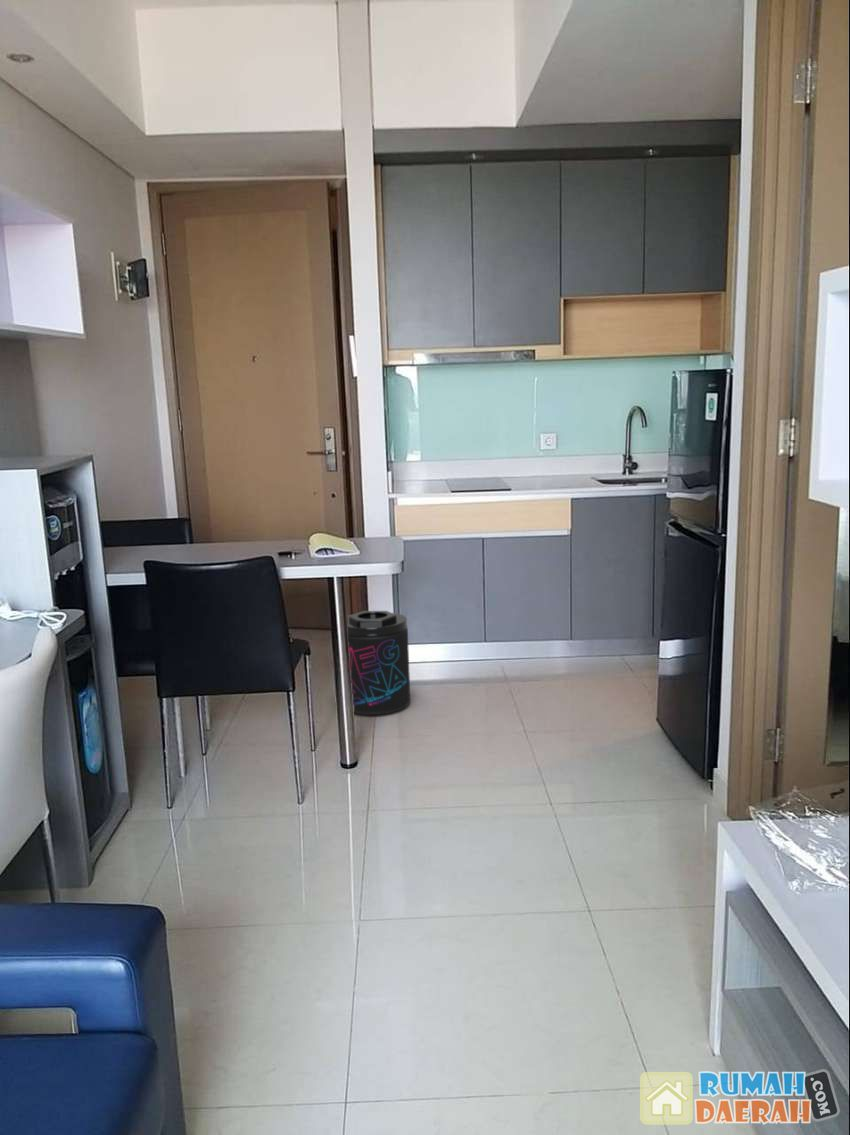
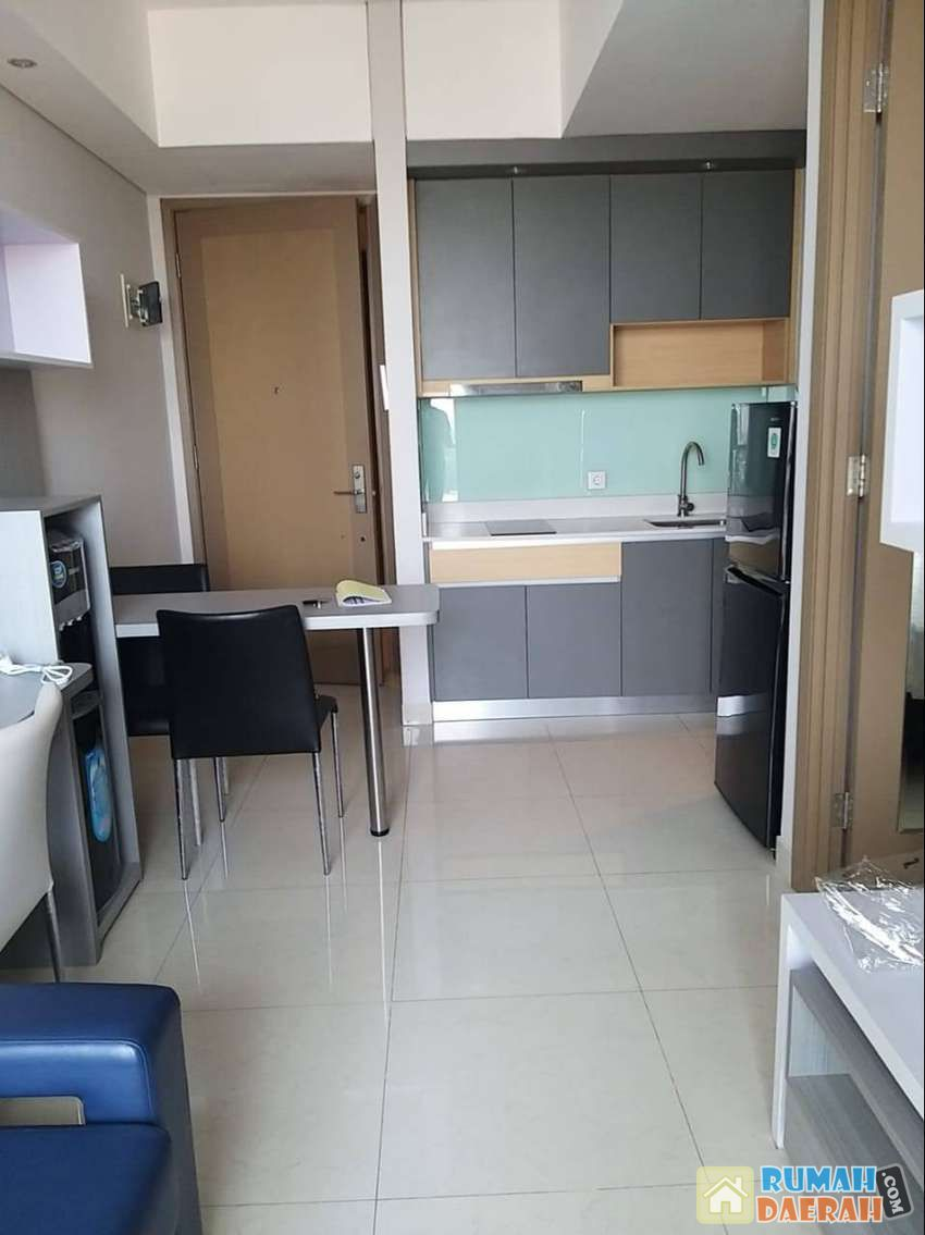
- supplement container [347,610,411,716]
